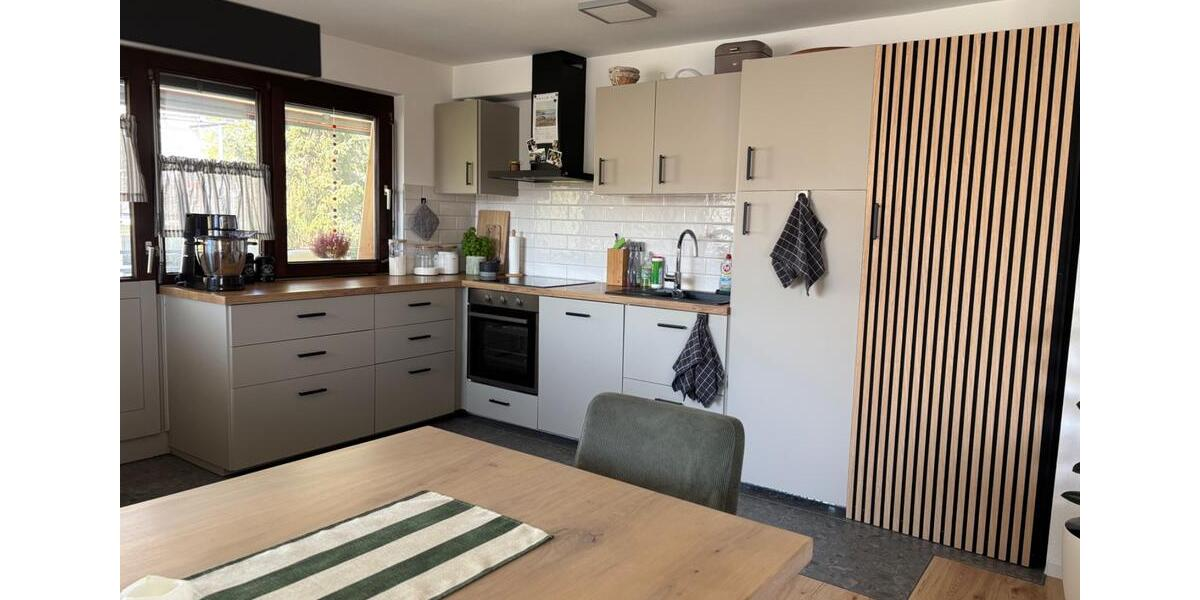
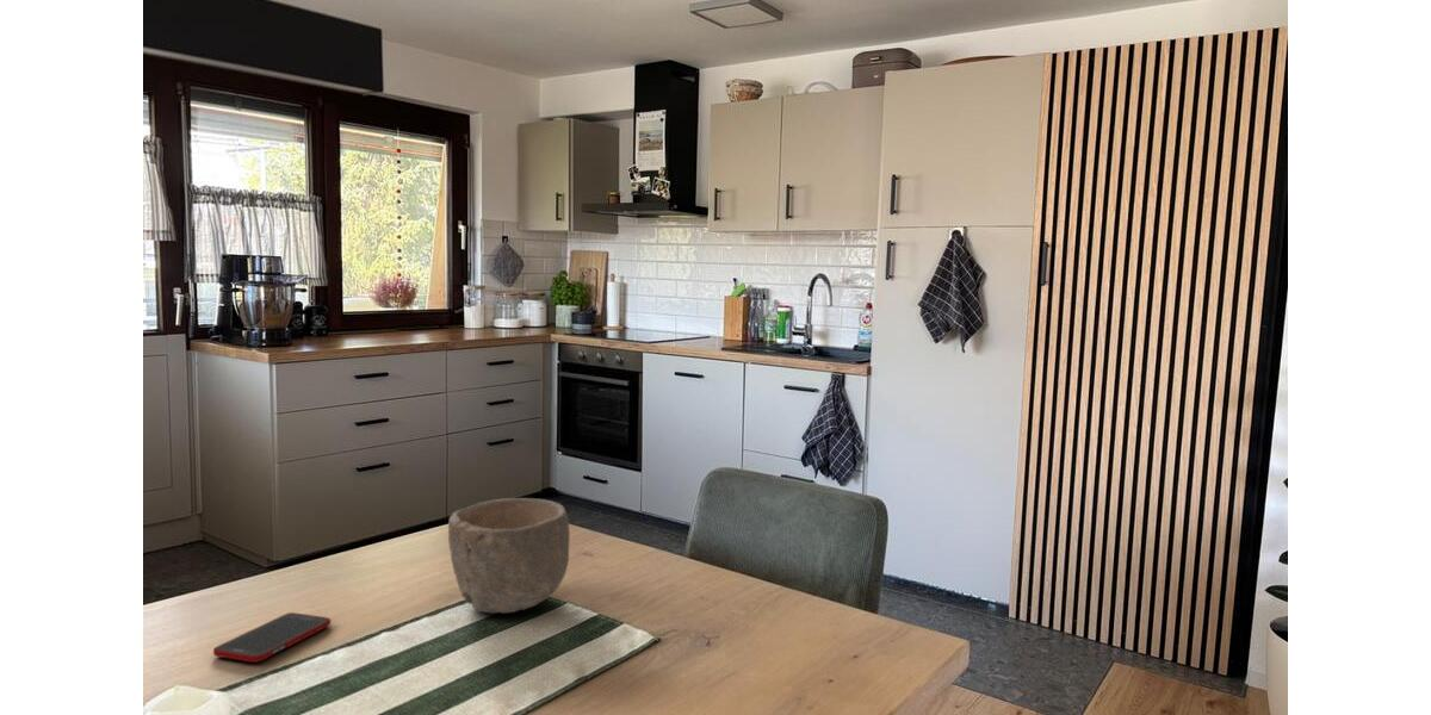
+ cell phone [212,611,333,664]
+ bowl [447,497,571,614]
